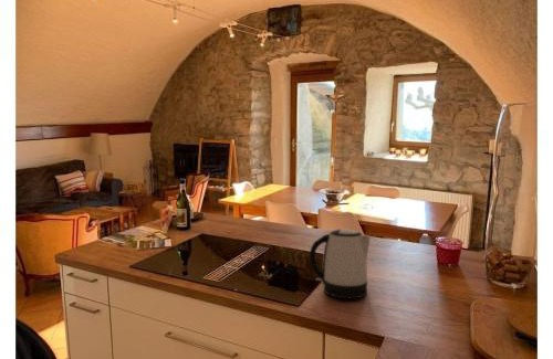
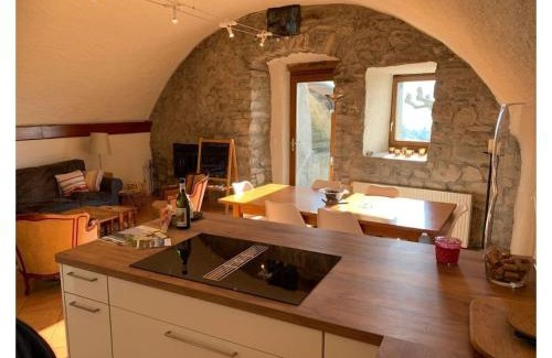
- kettle [309,228,372,299]
